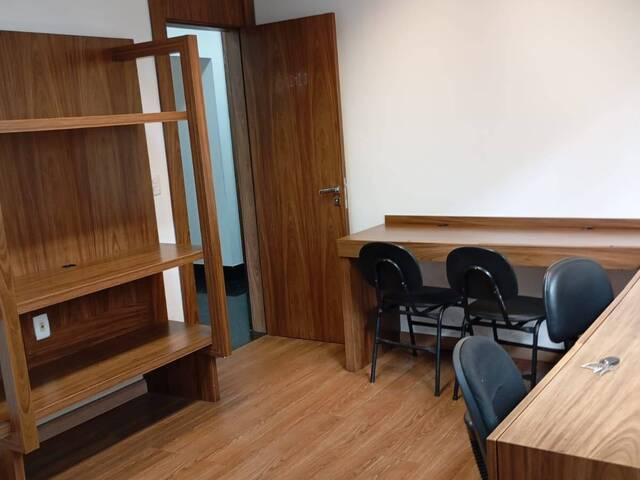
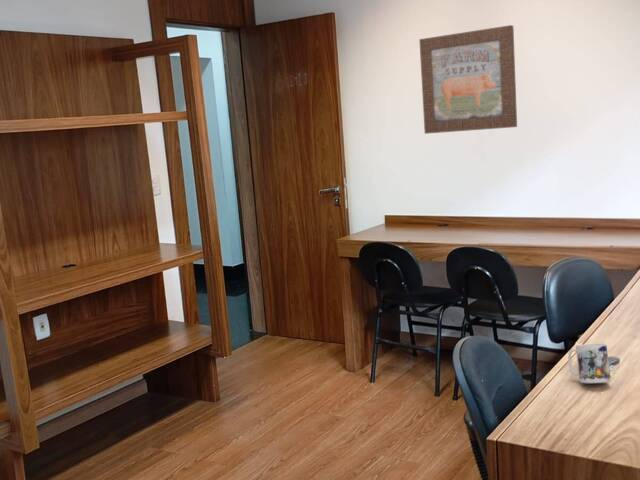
+ mug [567,343,612,384]
+ wall art [418,24,518,135]
